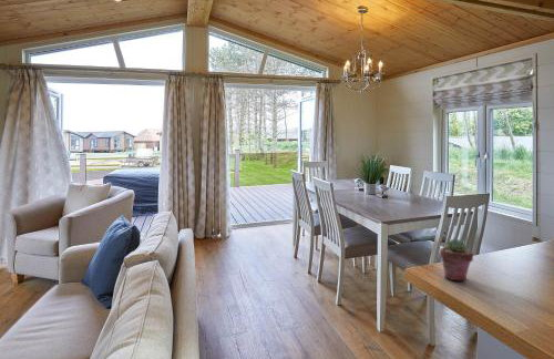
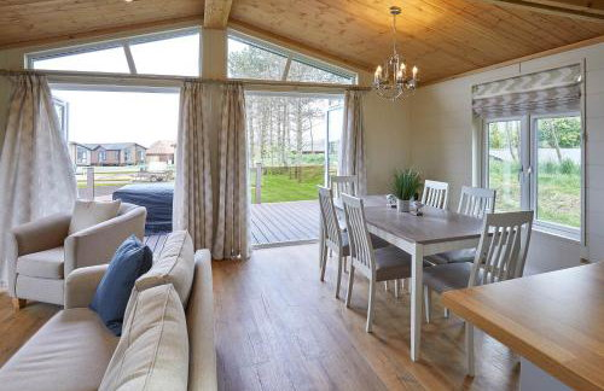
- potted succulent [439,237,474,281]
